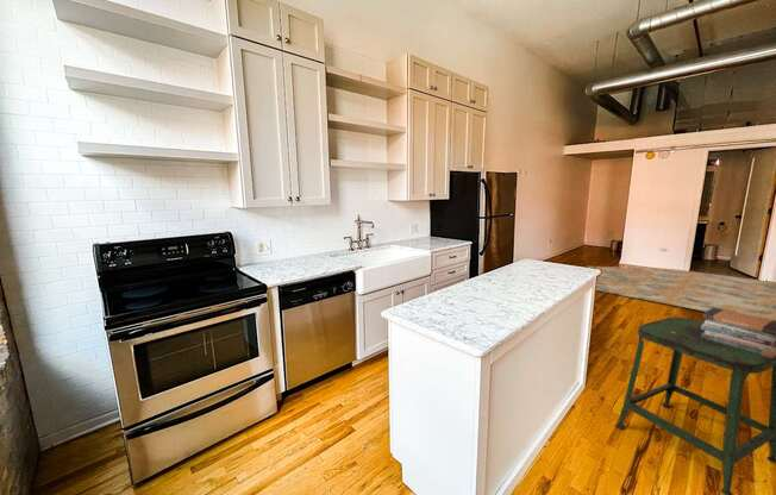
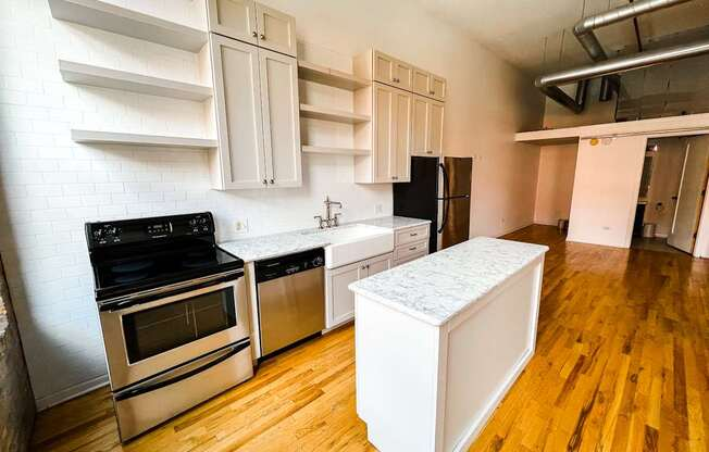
- book stack [701,307,776,358]
- rug [587,265,776,320]
- stool [615,317,776,495]
